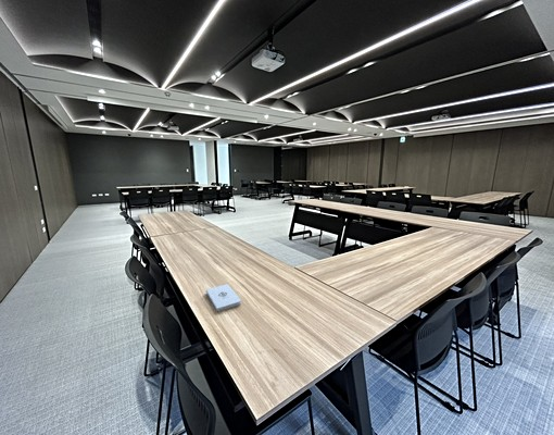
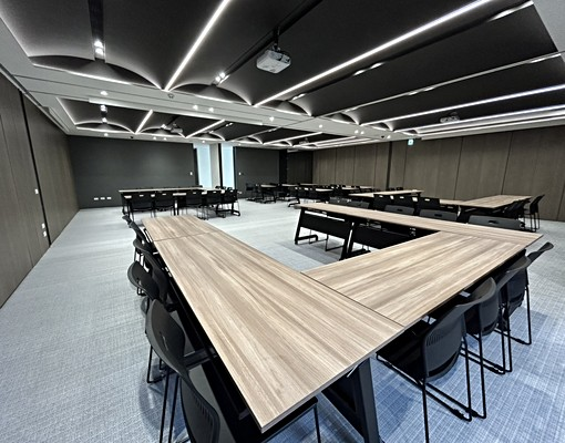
- notepad [205,284,242,312]
